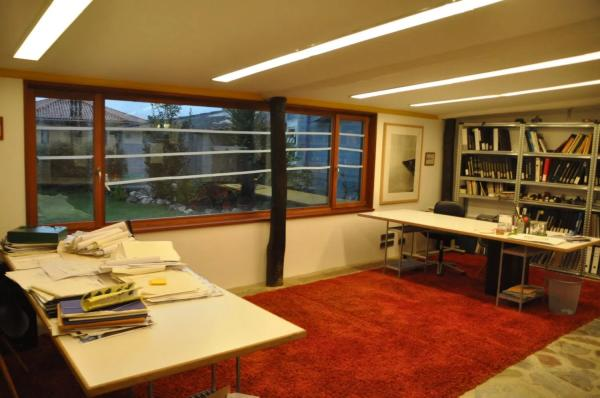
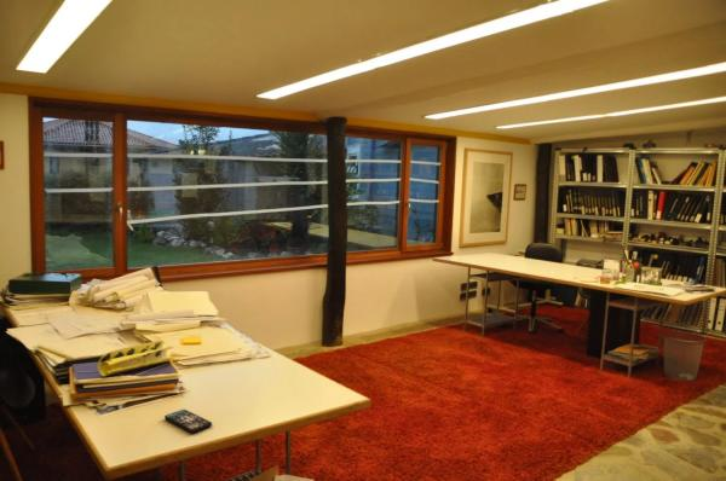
+ smartphone [163,408,213,434]
